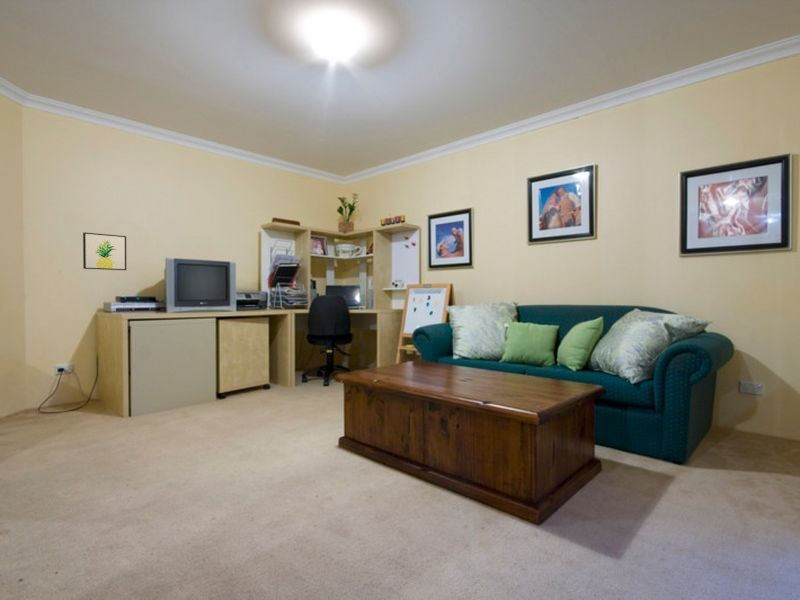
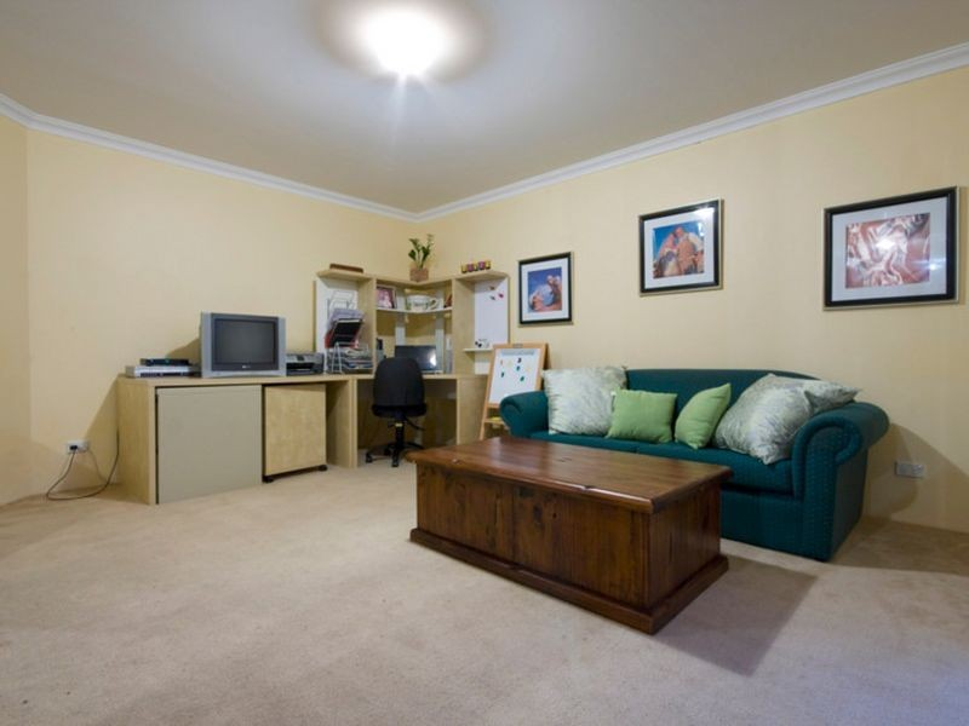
- wall art [82,231,127,271]
